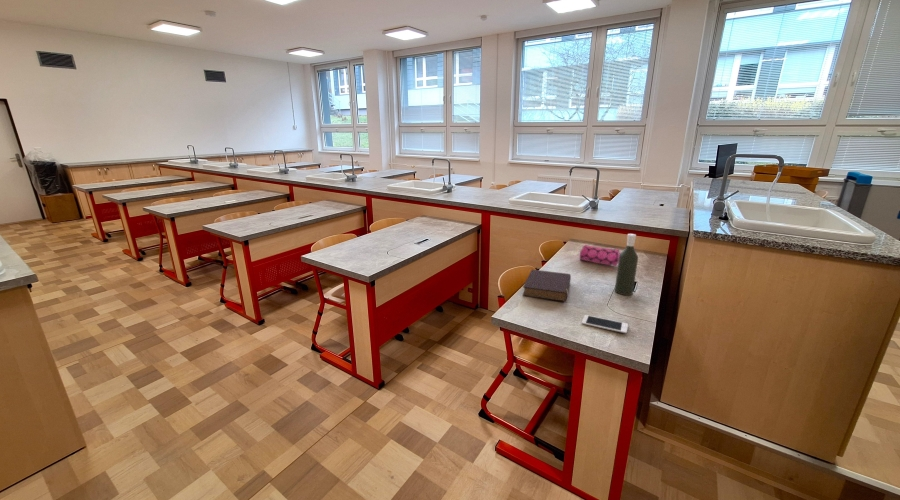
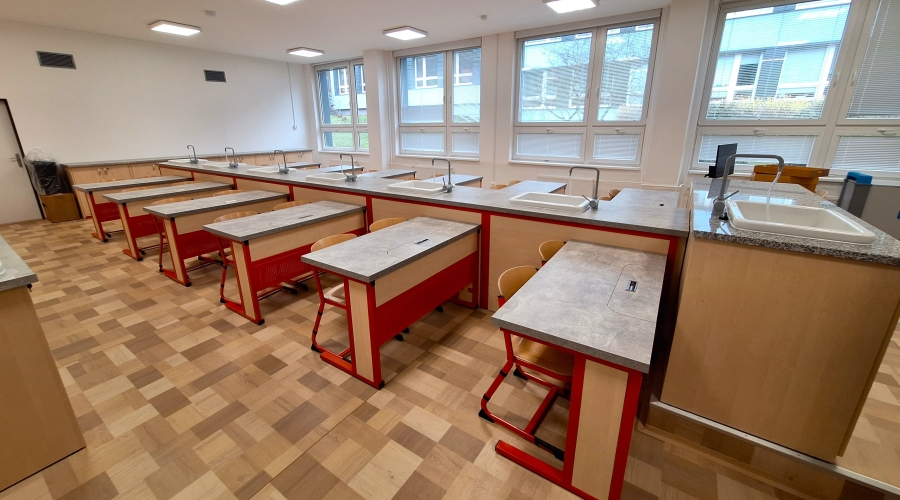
- cell phone [581,314,629,334]
- book [521,269,572,303]
- pencil case [578,244,621,267]
- bottle [614,233,639,296]
